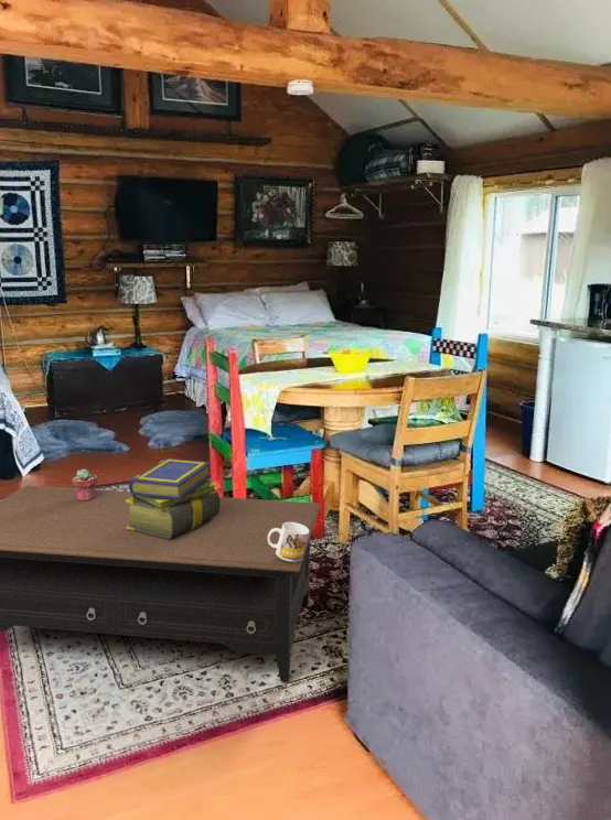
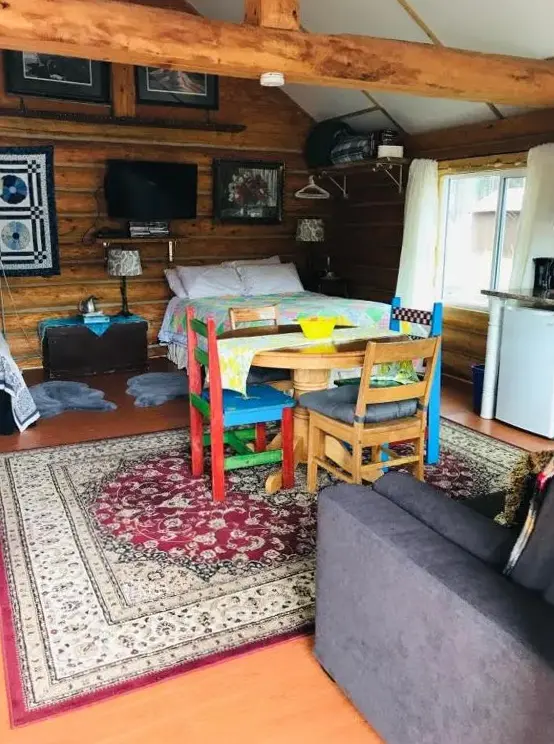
- mug [268,522,309,562]
- coffee table [0,484,322,683]
- potted succulent [71,468,98,501]
- stack of books [126,457,221,539]
